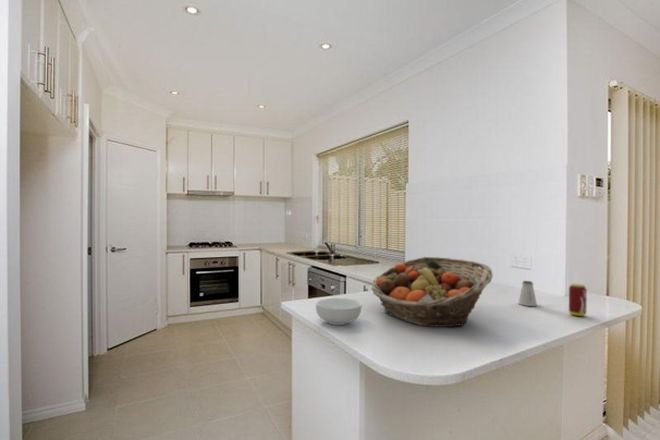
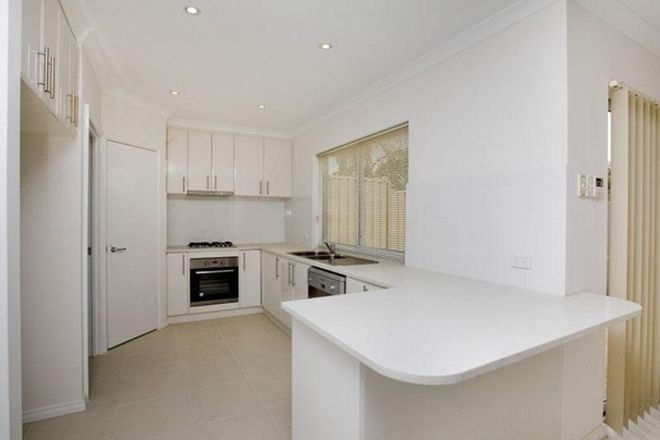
- beverage can [568,283,588,317]
- fruit basket [370,256,494,328]
- saltshaker [517,280,538,307]
- cereal bowl [315,297,362,326]
